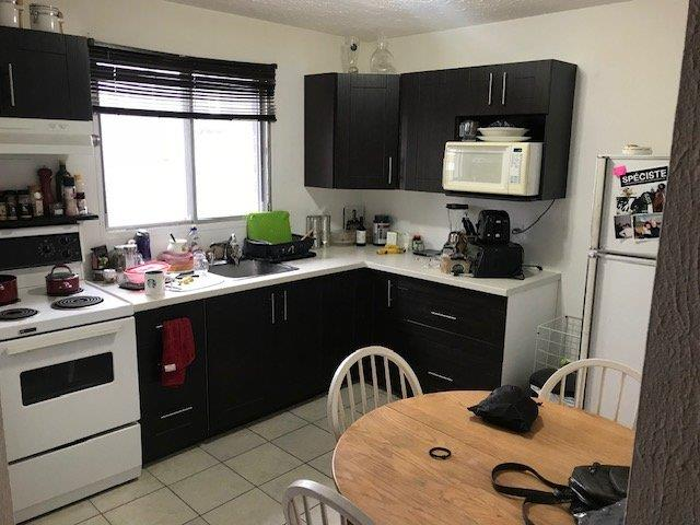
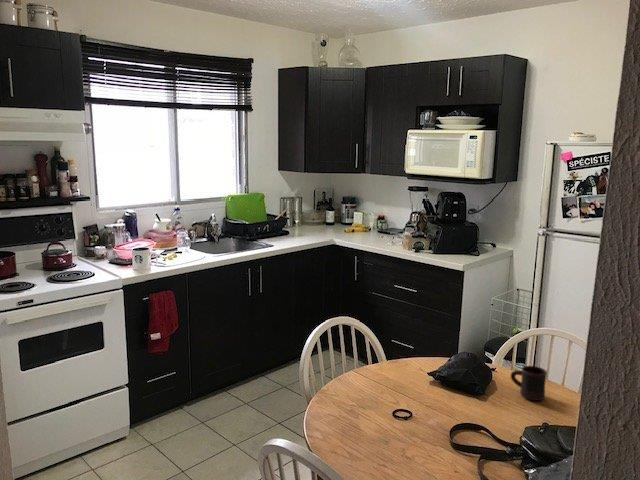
+ mug [510,365,548,401]
